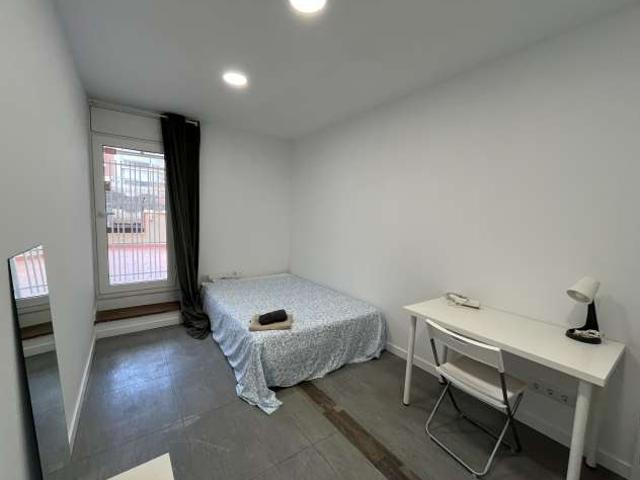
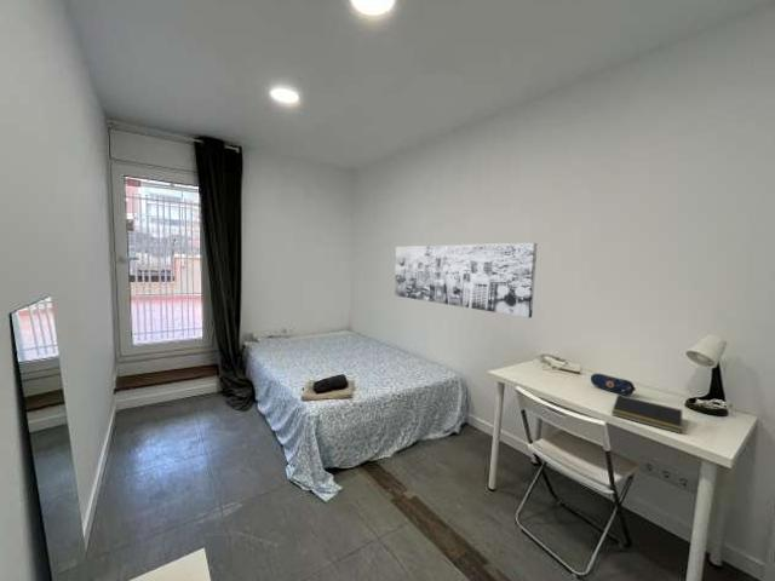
+ notepad [610,393,684,435]
+ pencil case [590,373,637,397]
+ wall art [394,242,538,320]
